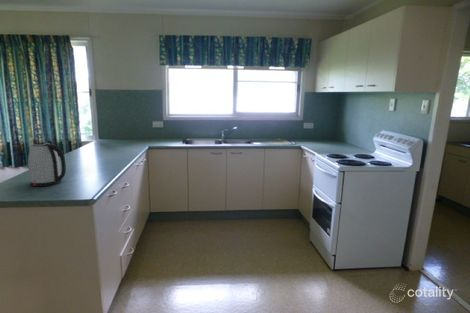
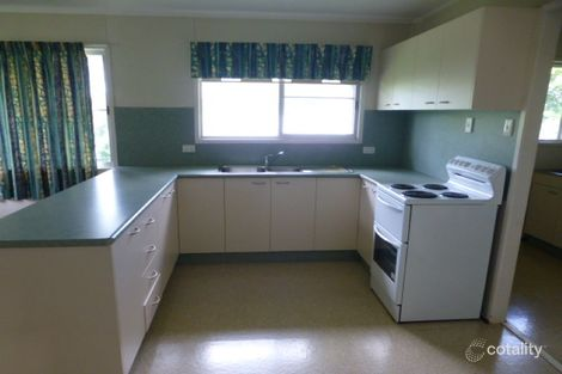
- kettle [27,141,67,187]
